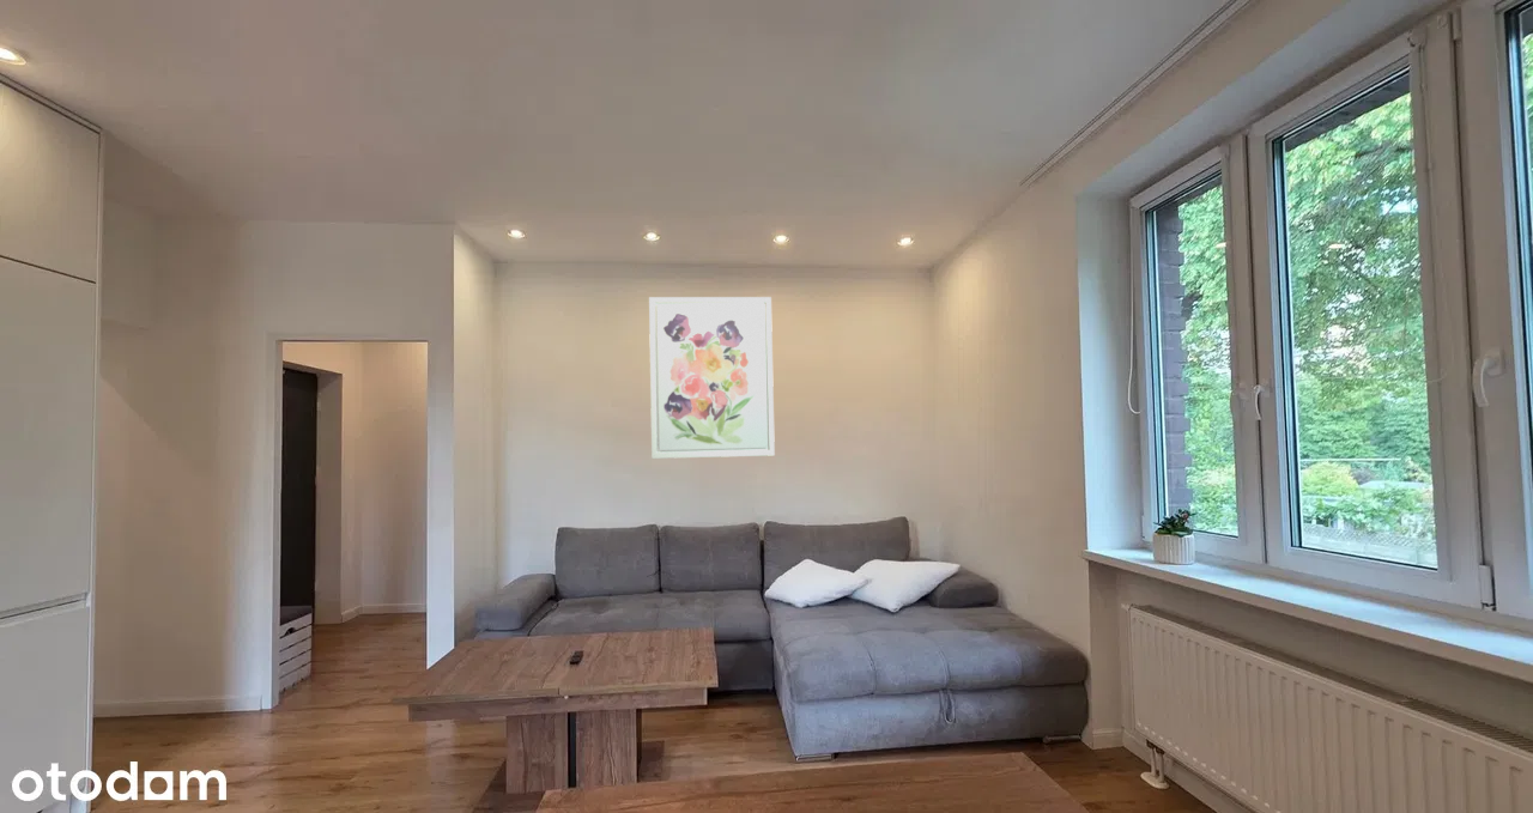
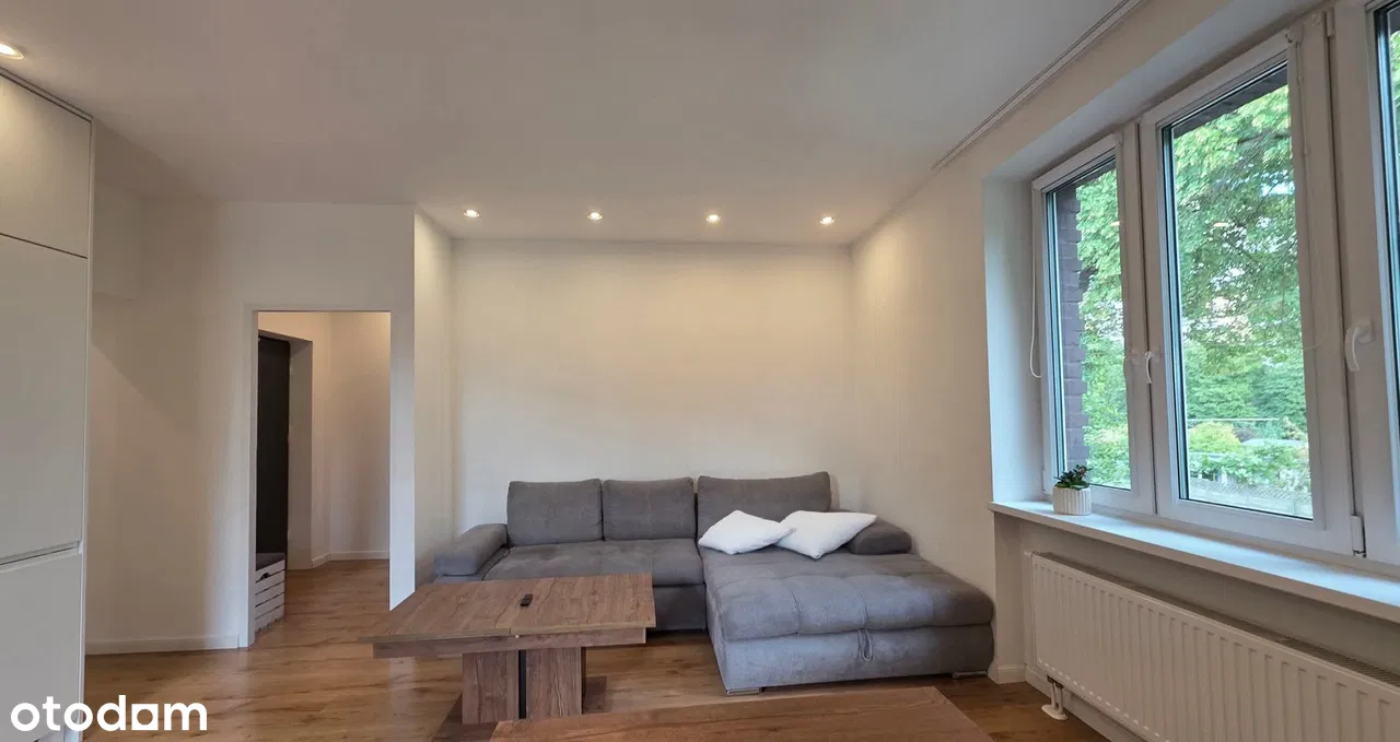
- wall art [648,296,776,460]
